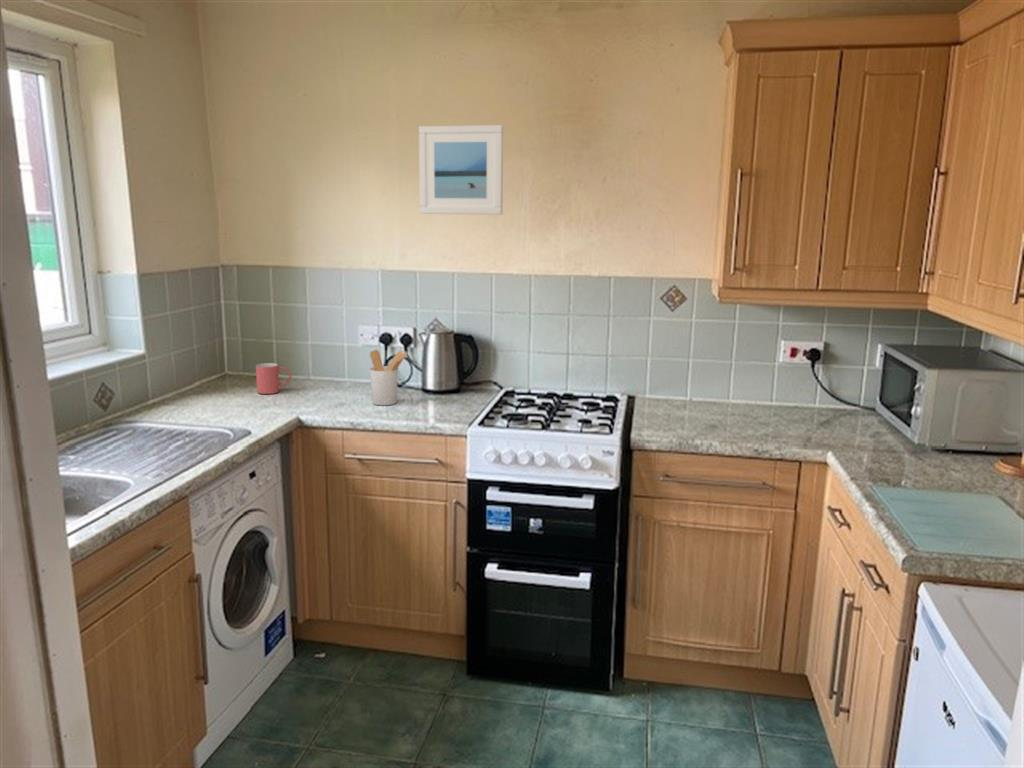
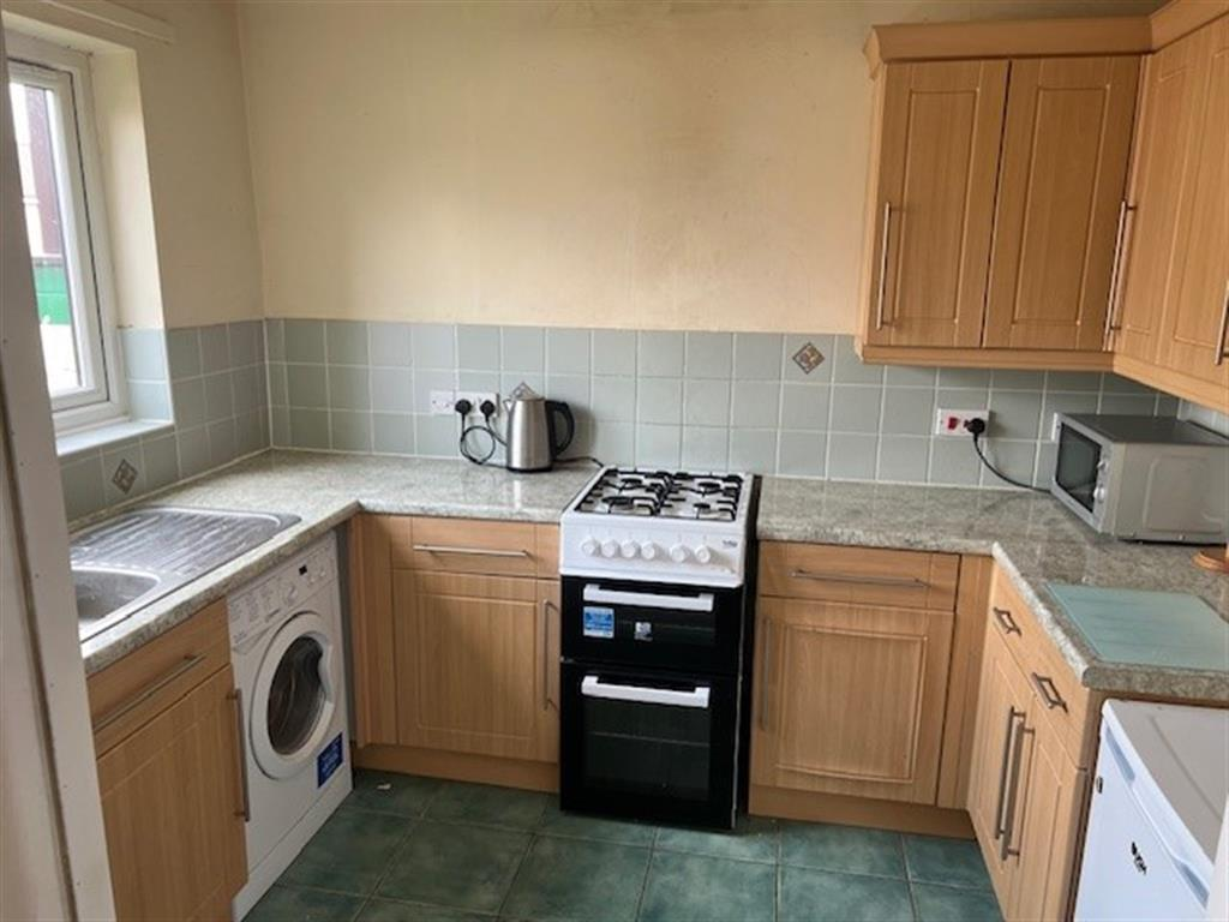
- mug [255,362,292,395]
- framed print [418,124,504,215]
- utensil holder [369,349,409,406]
